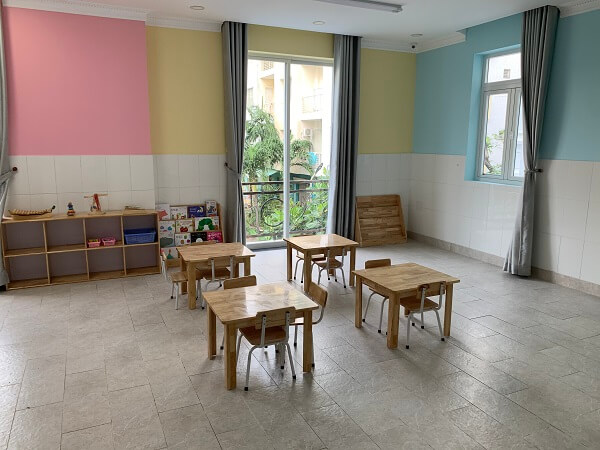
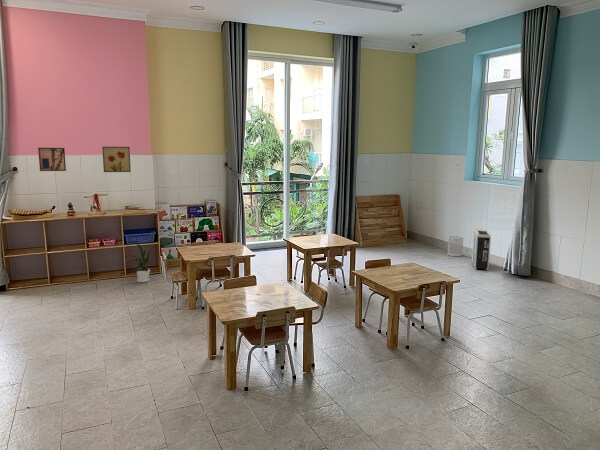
+ wastebasket [446,235,464,257]
+ air purifier [471,228,492,271]
+ wall art [37,147,67,172]
+ wall art [101,146,132,173]
+ house plant [123,243,155,283]
